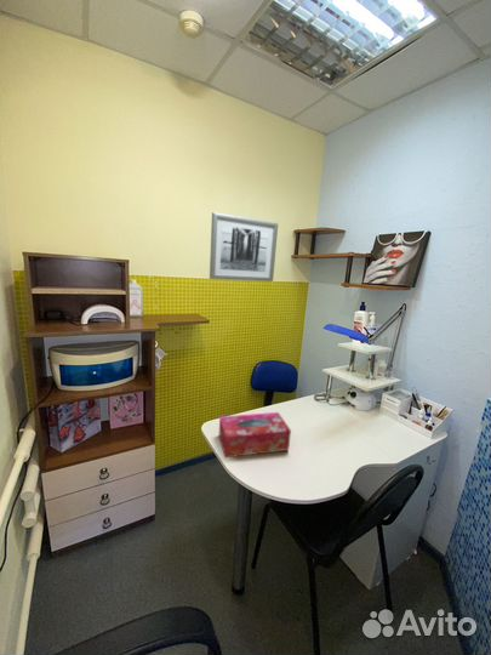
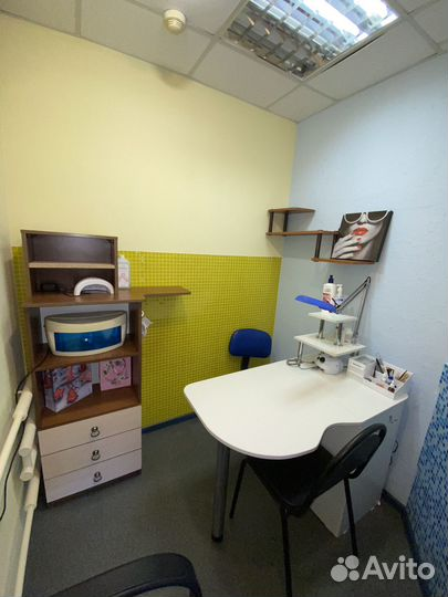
- wall art [209,211,279,283]
- tissue box [218,411,292,458]
